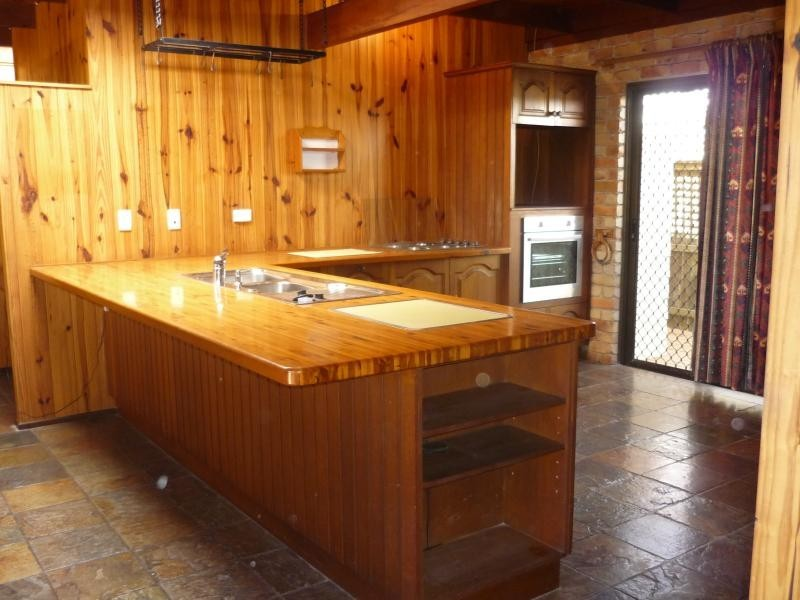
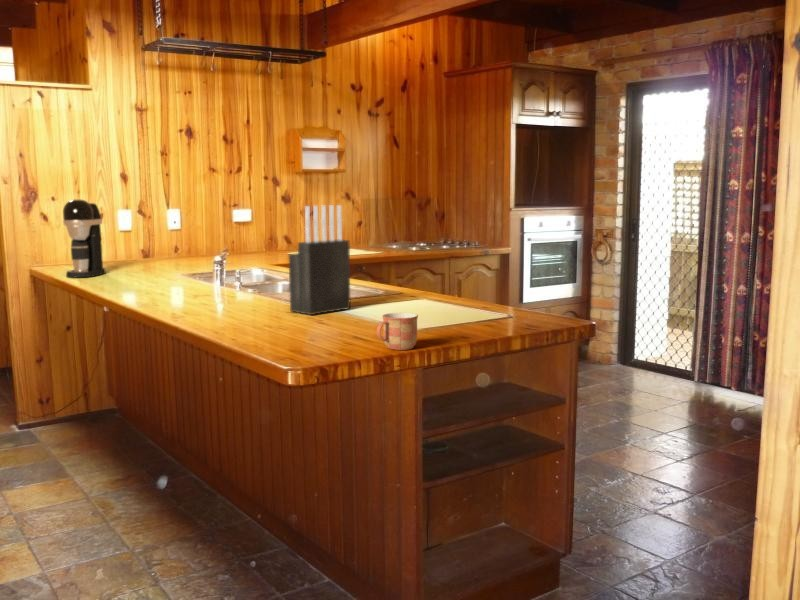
+ coffee maker [62,199,107,279]
+ mug [376,312,419,351]
+ knife block [288,204,352,316]
